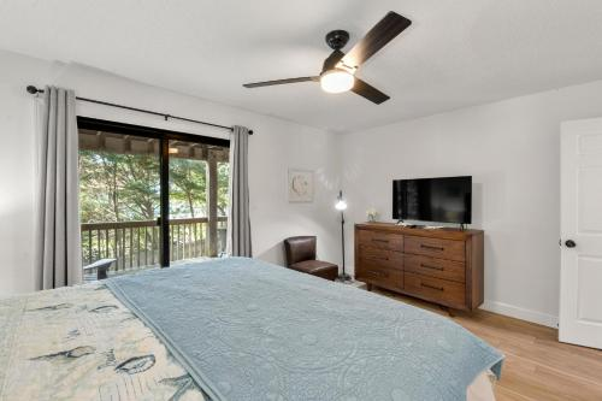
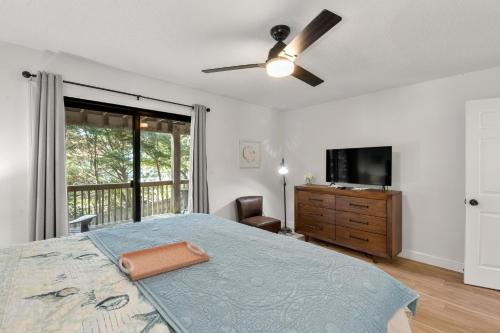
+ serving tray [118,240,211,282]
